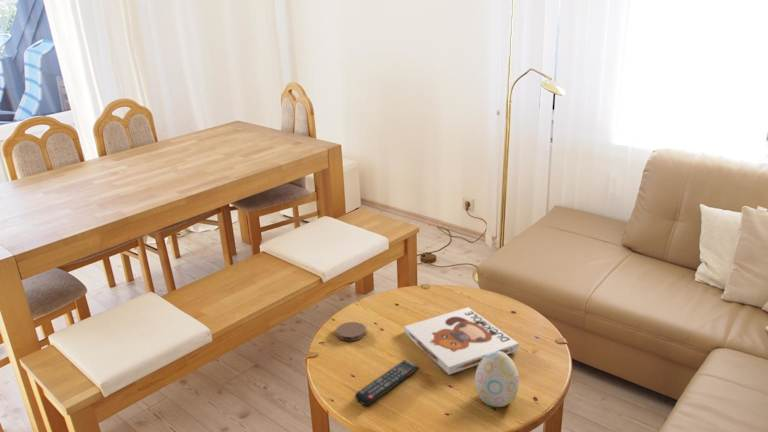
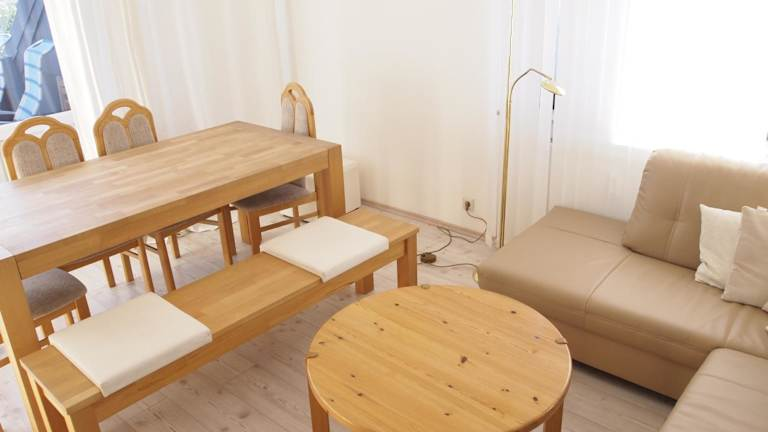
- board game [403,306,520,376]
- coaster [335,321,367,342]
- decorative egg [474,351,520,408]
- remote control [354,359,421,407]
